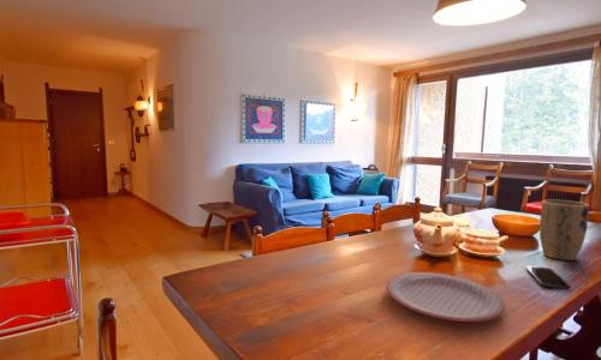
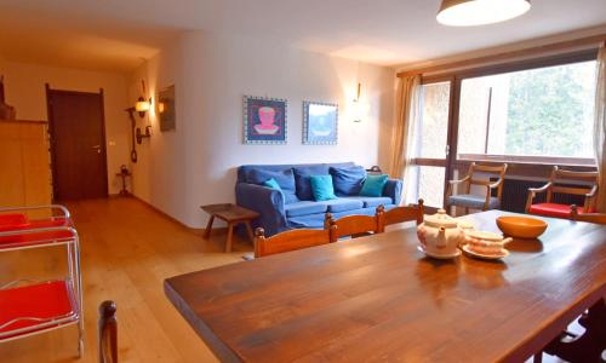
- plate [386,271,506,323]
- smartphone [524,264,572,290]
- plant pot [538,198,590,262]
